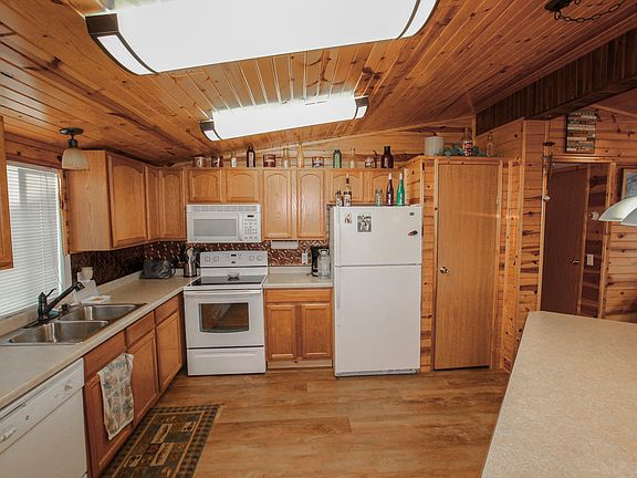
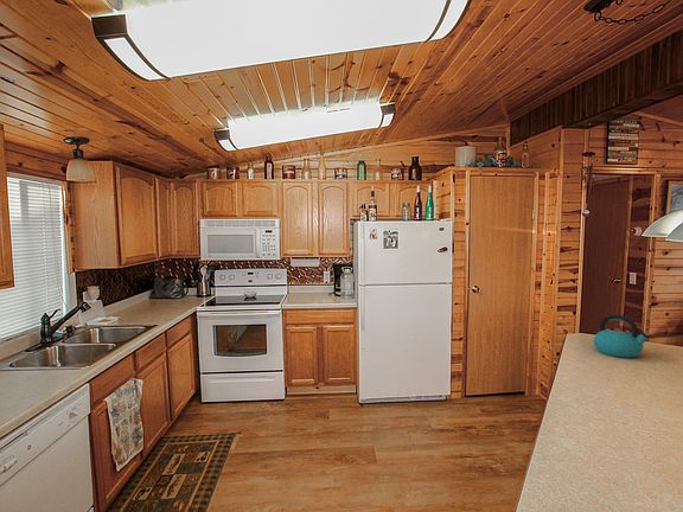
+ kettle [593,313,651,359]
